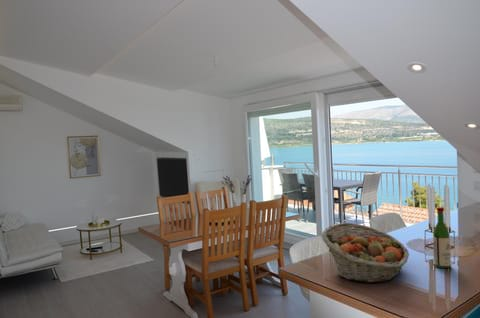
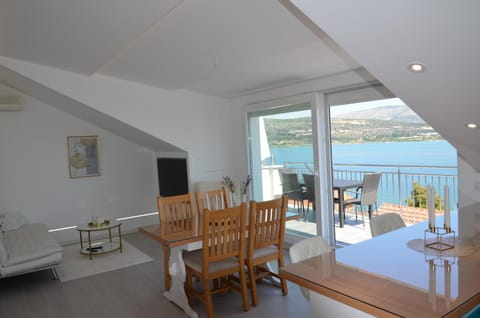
- wine bottle [432,206,452,269]
- fruit basket [321,222,410,284]
